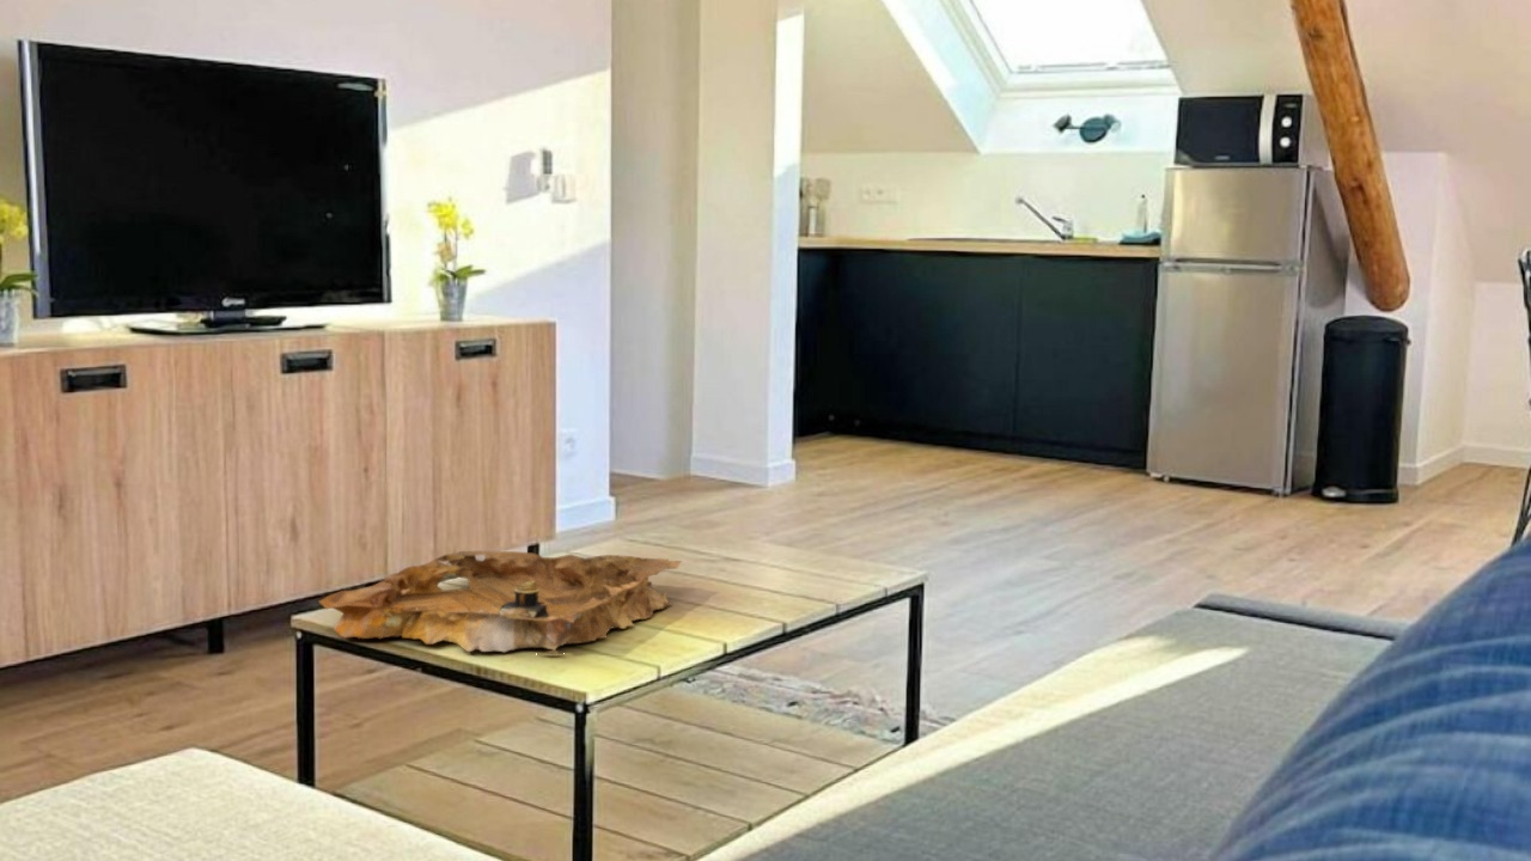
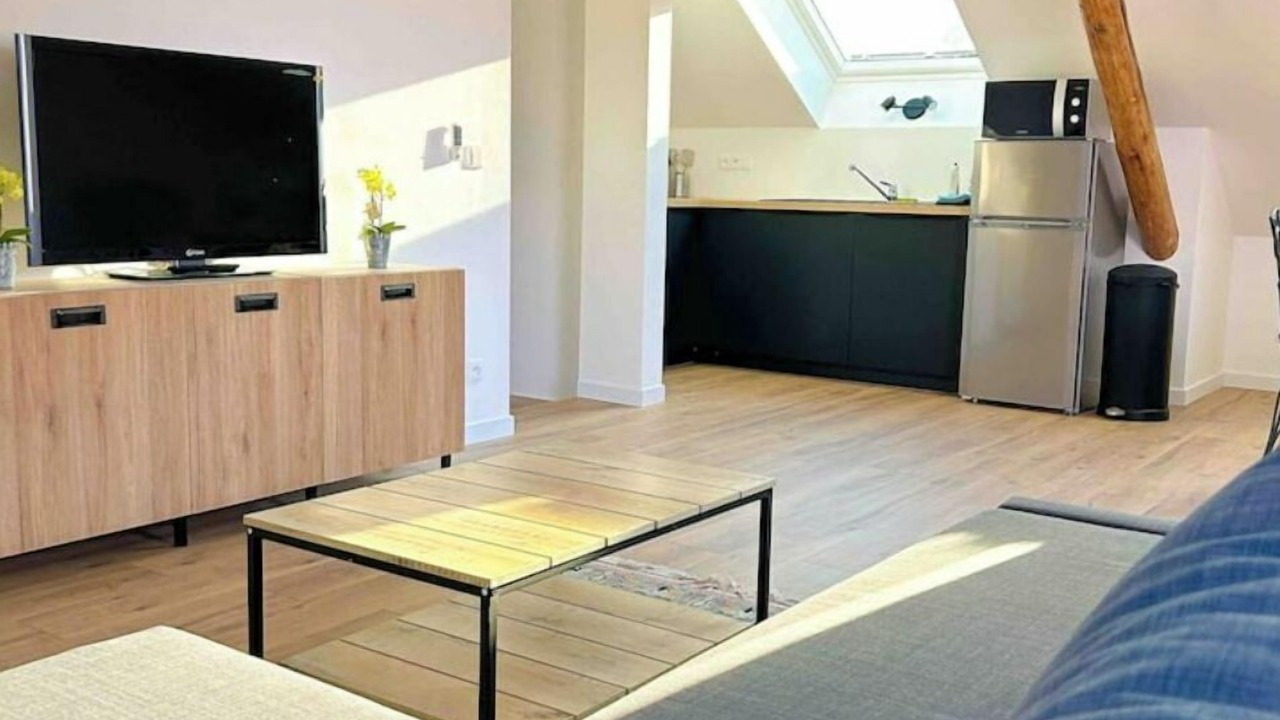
- decorative tray [318,550,683,655]
